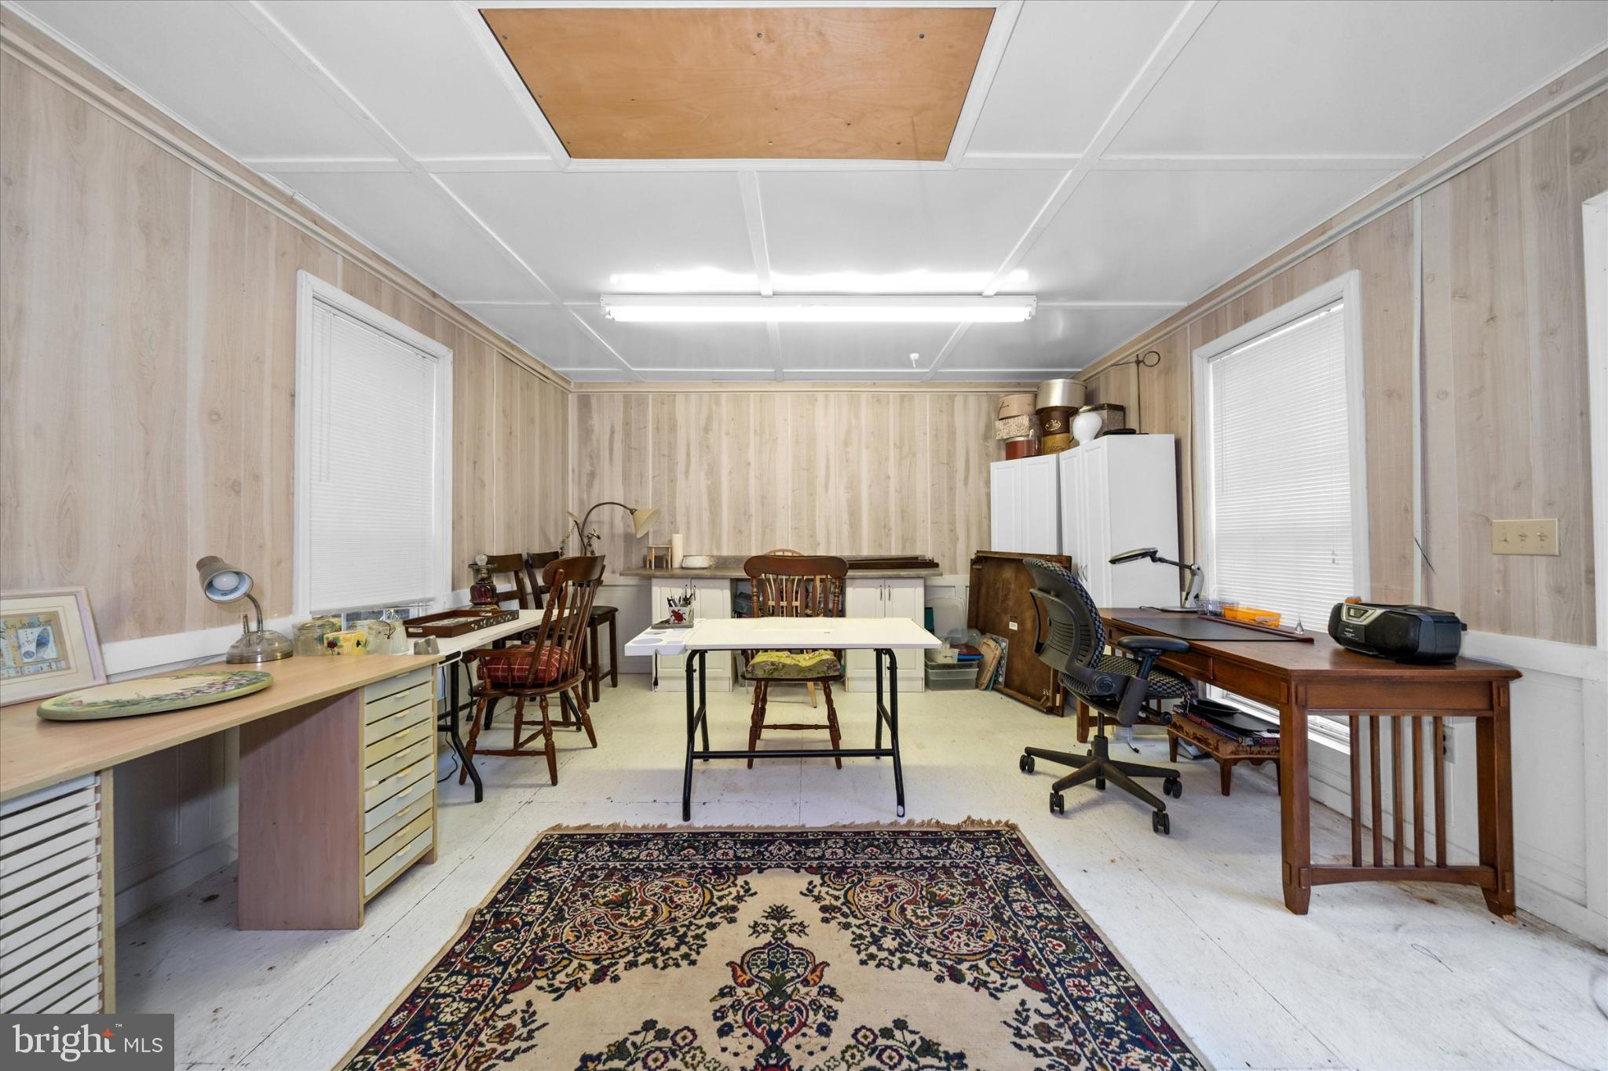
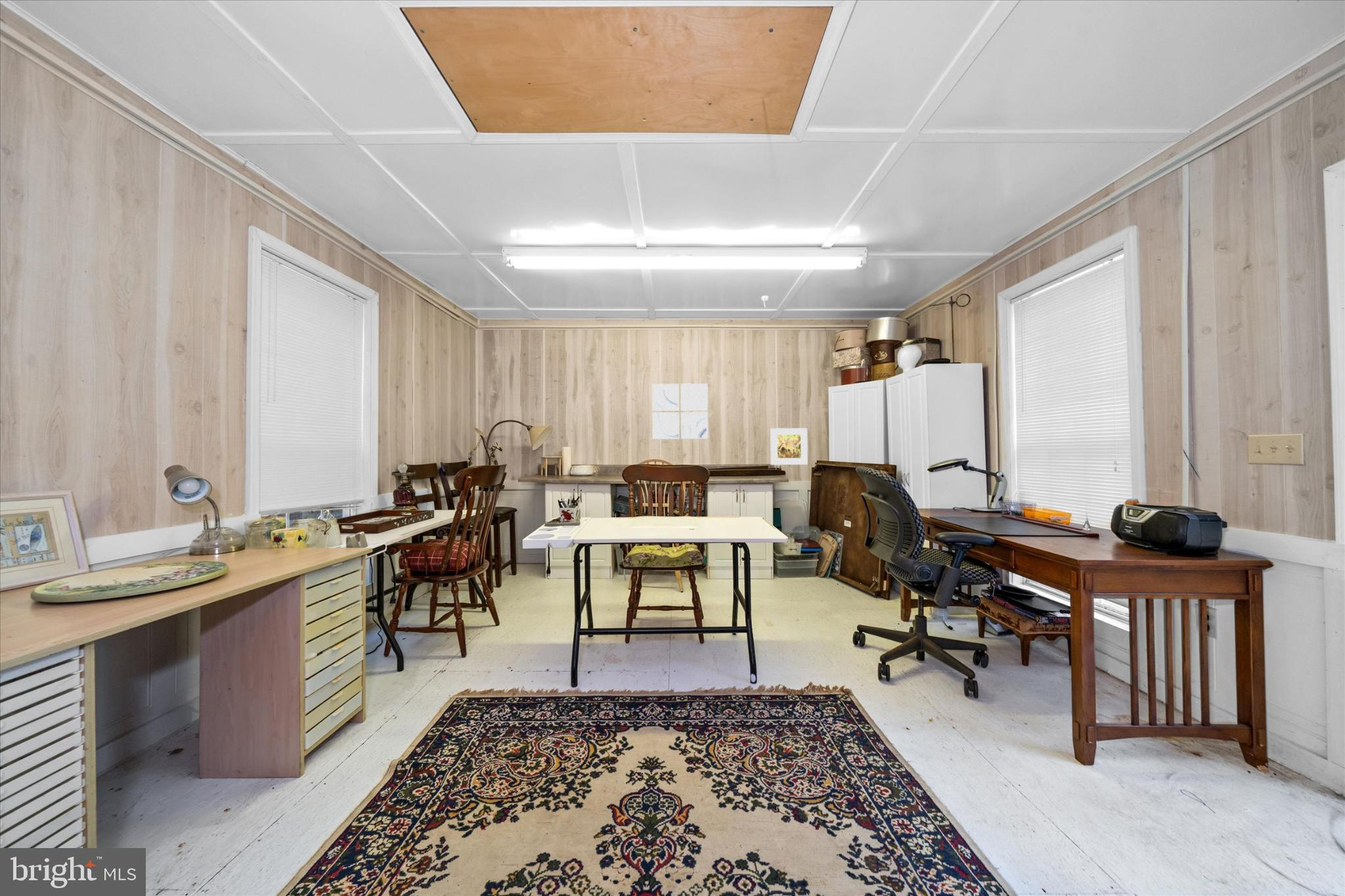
+ wall art [651,383,709,440]
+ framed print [770,427,808,465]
